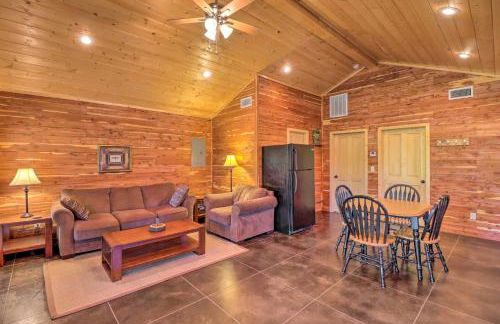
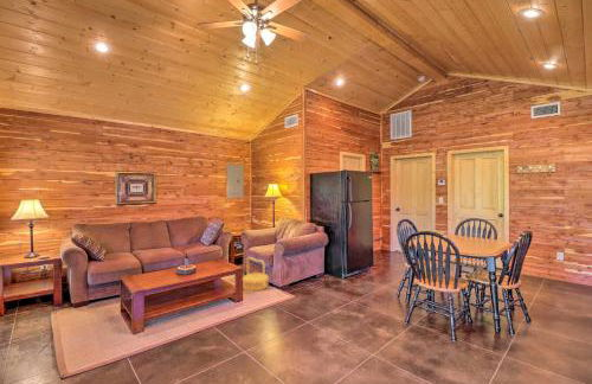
+ woven basket [242,256,270,292]
